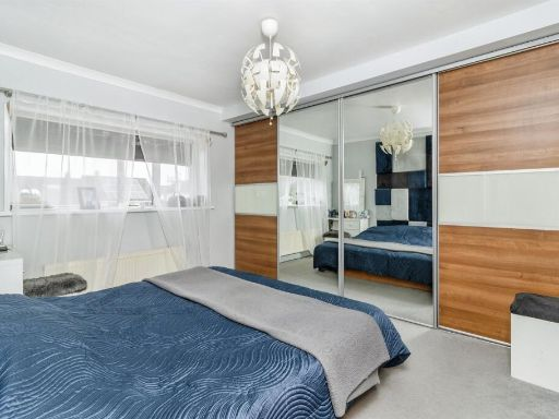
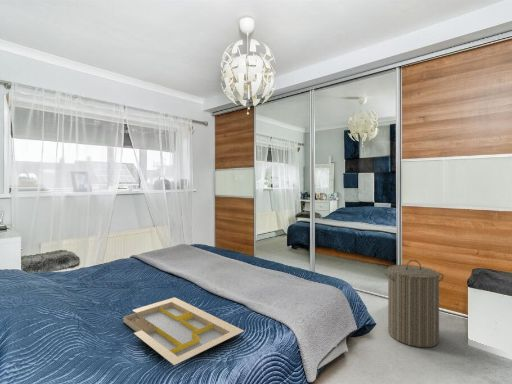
+ serving tray [123,296,245,366]
+ laundry hamper [383,259,445,348]
